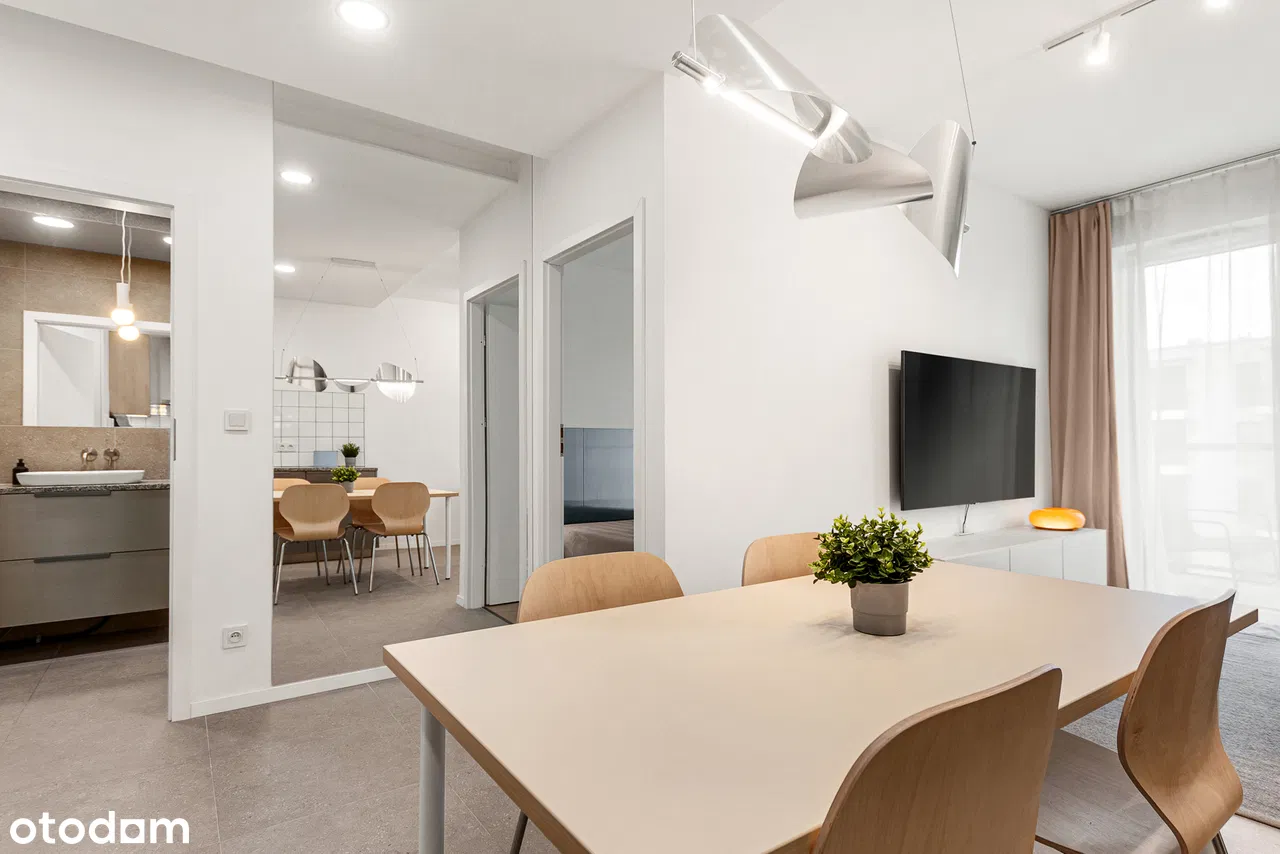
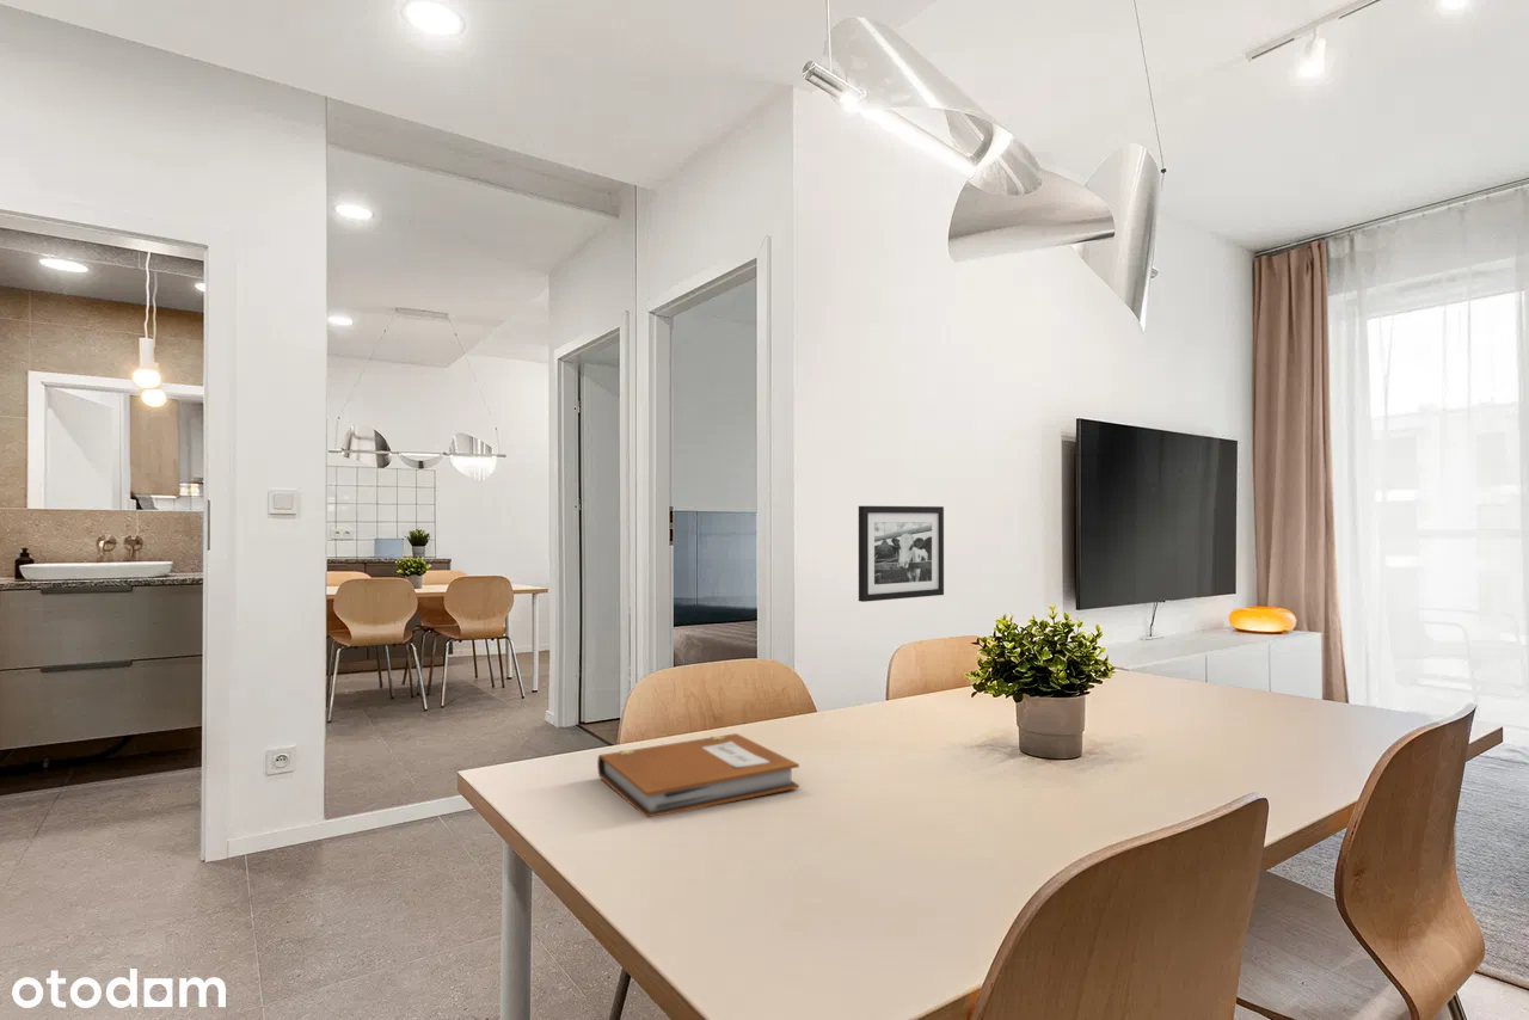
+ notebook [596,732,800,819]
+ picture frame [858,505,945,603]
